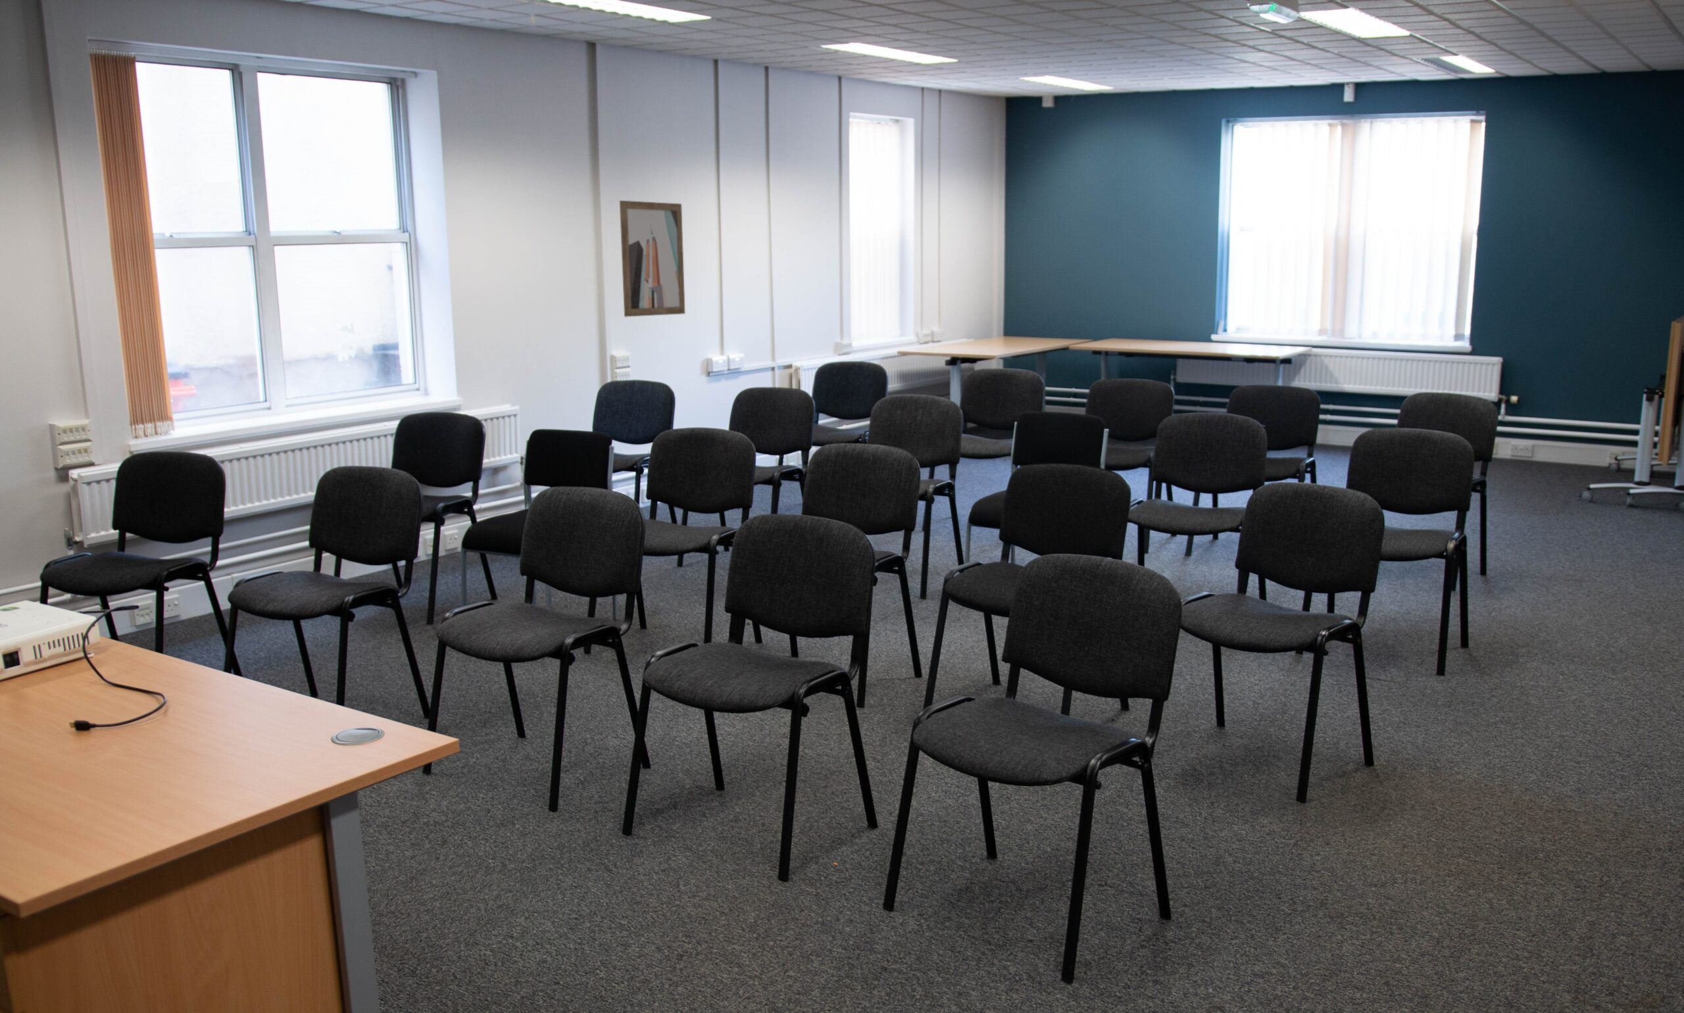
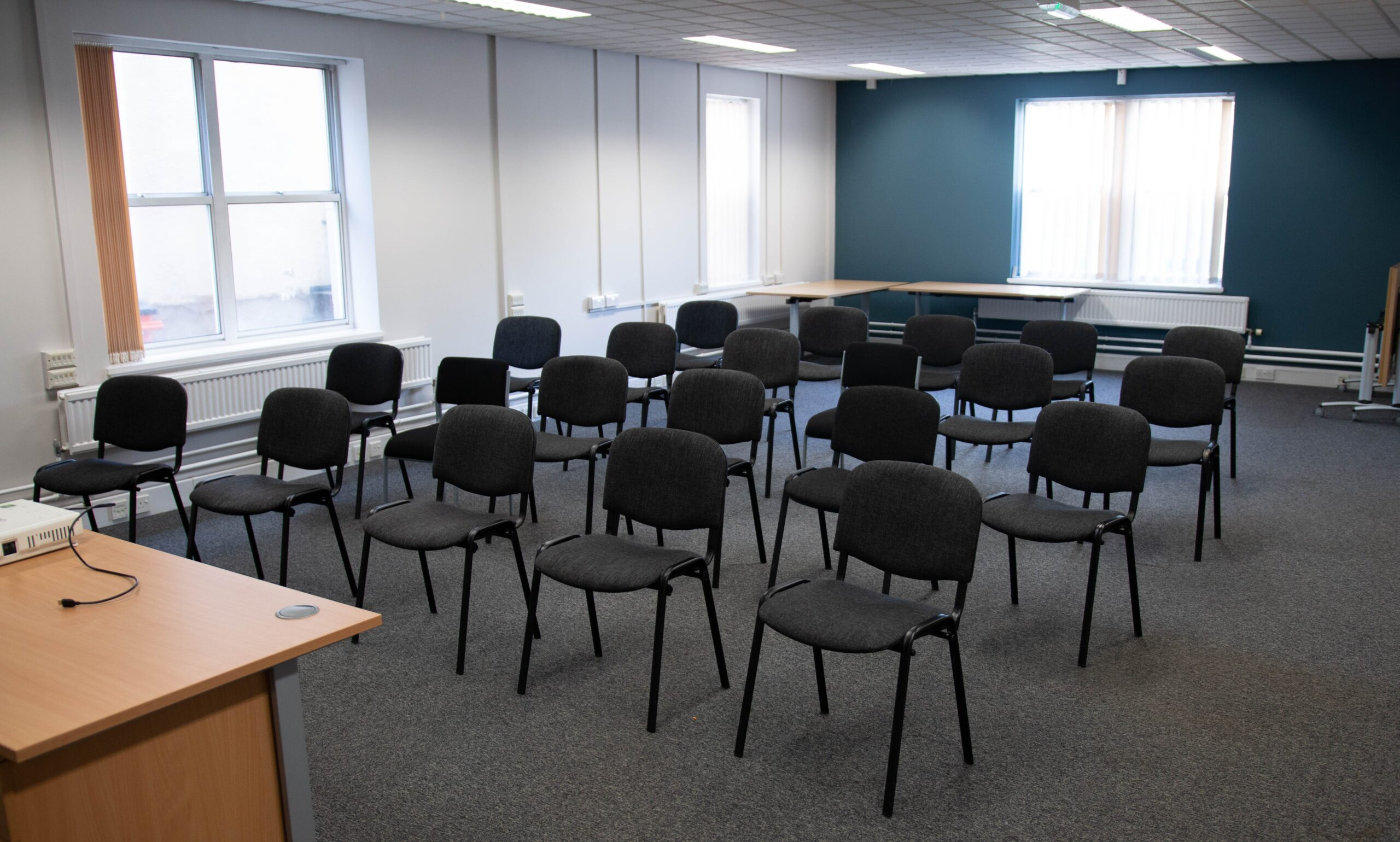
- wall art [619,200,686,318]
